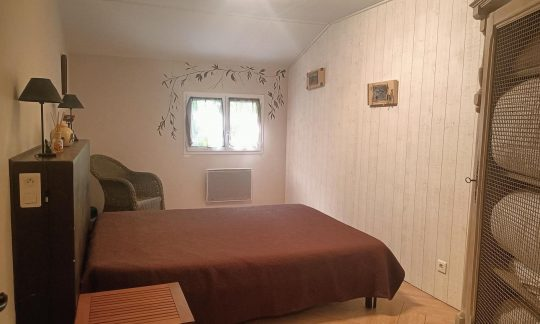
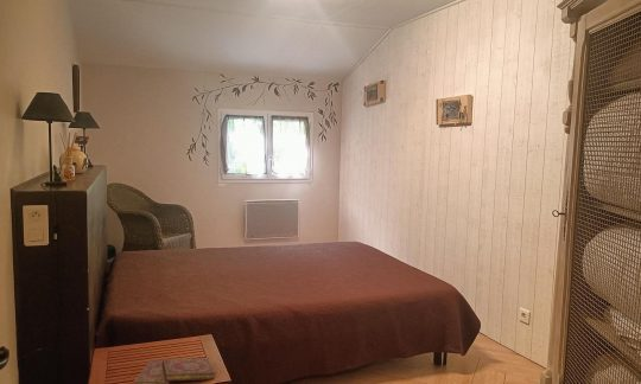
+ book [133,357,216,384]
